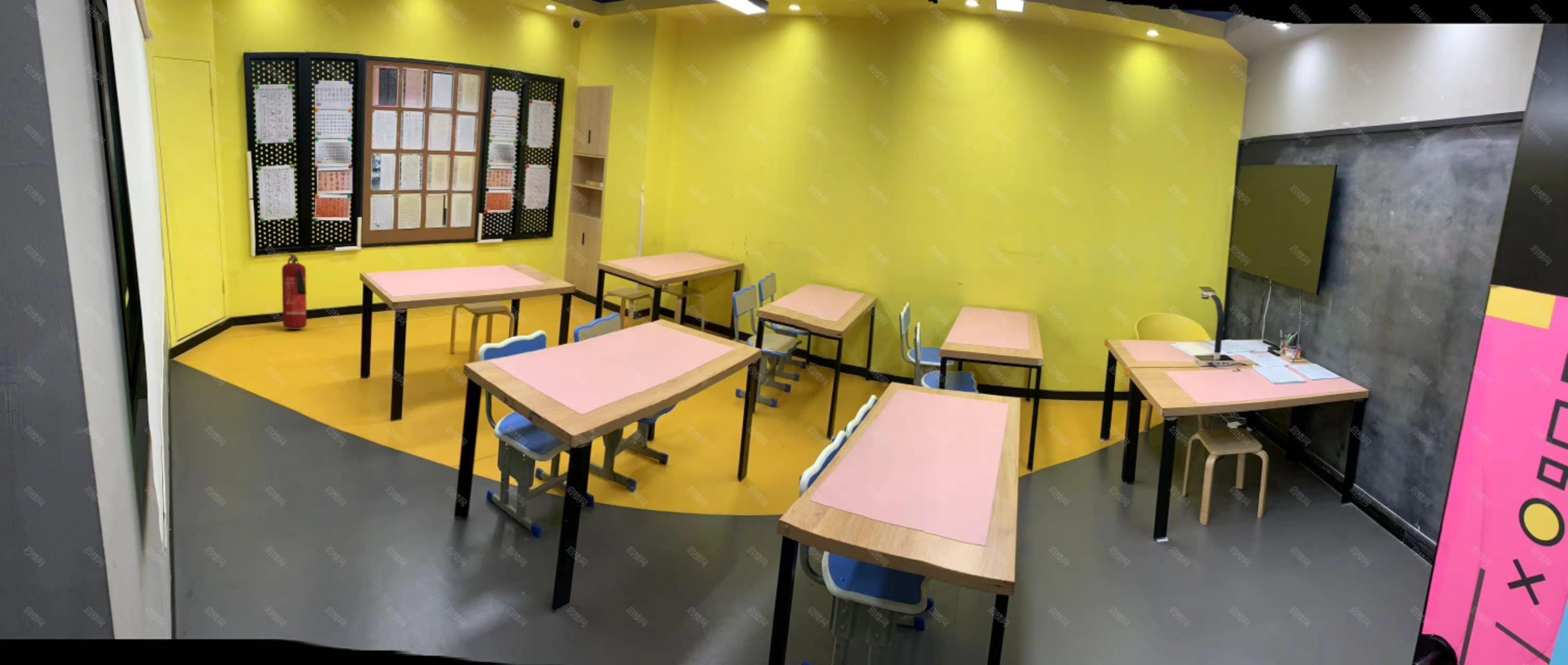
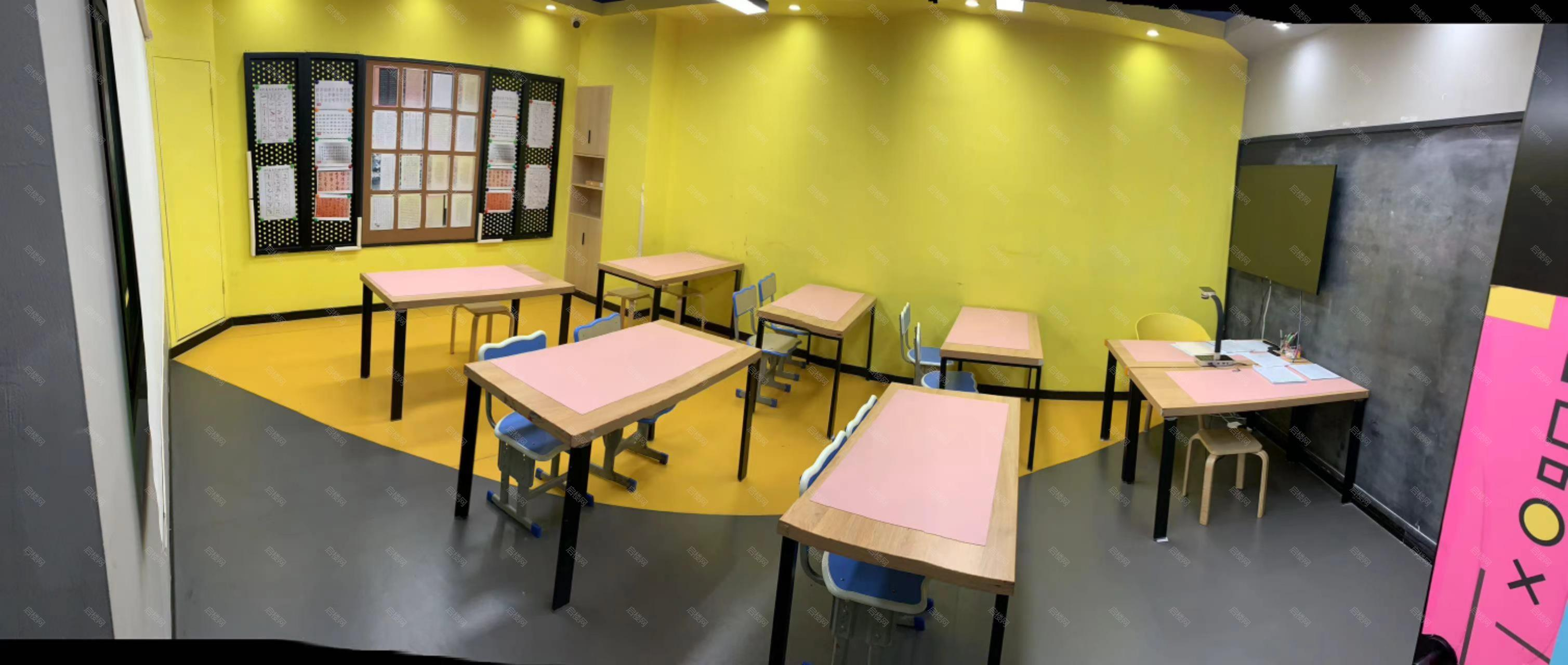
- fire extinguisher [281,254,307,330]
